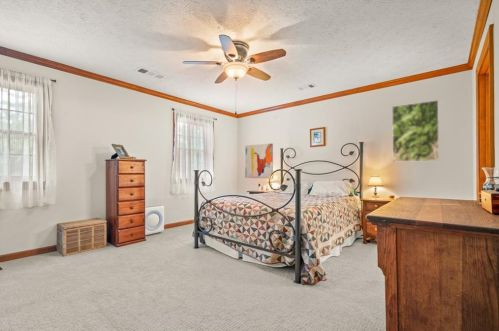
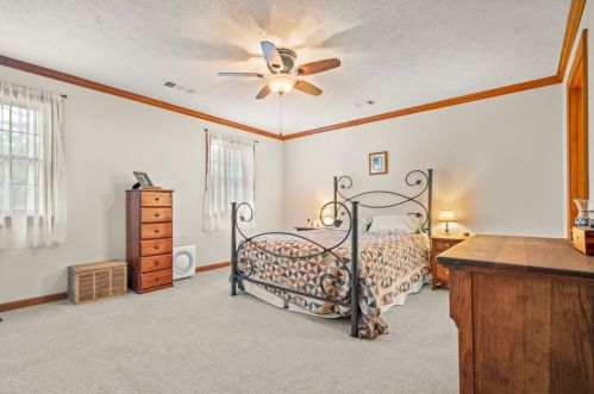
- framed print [391,99,440,163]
- wall art [244,143,274,180]
